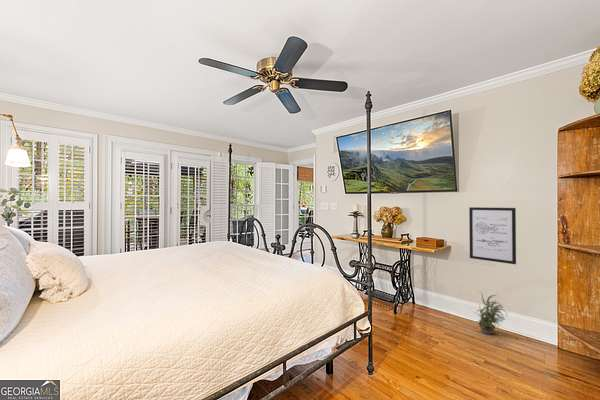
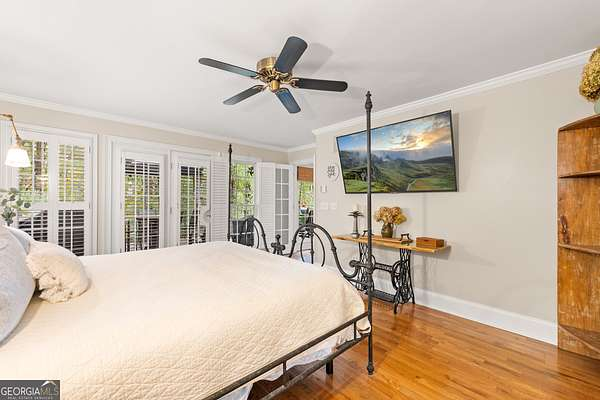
- potted plant [474,290,508,335]
- wall art [468,206,517,265]
